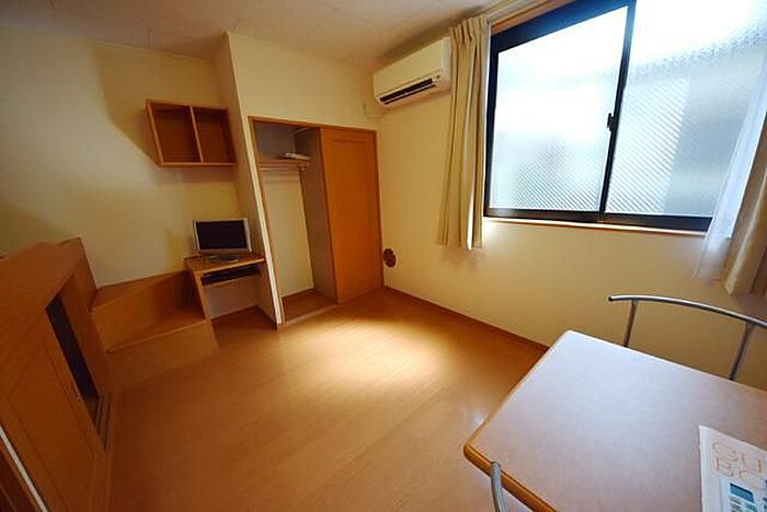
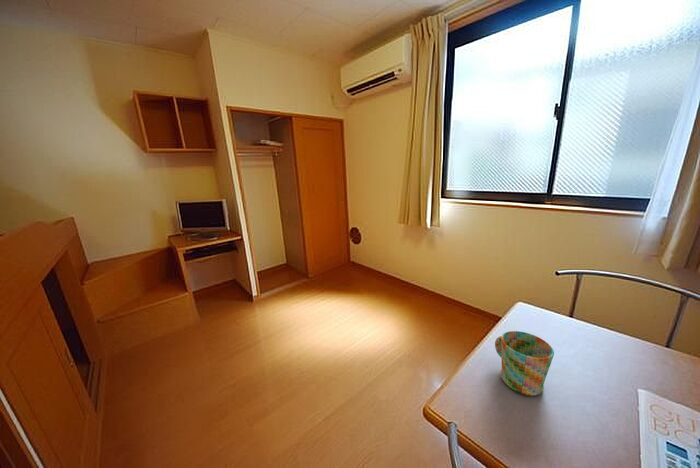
+ mug [494,330,555,396]
